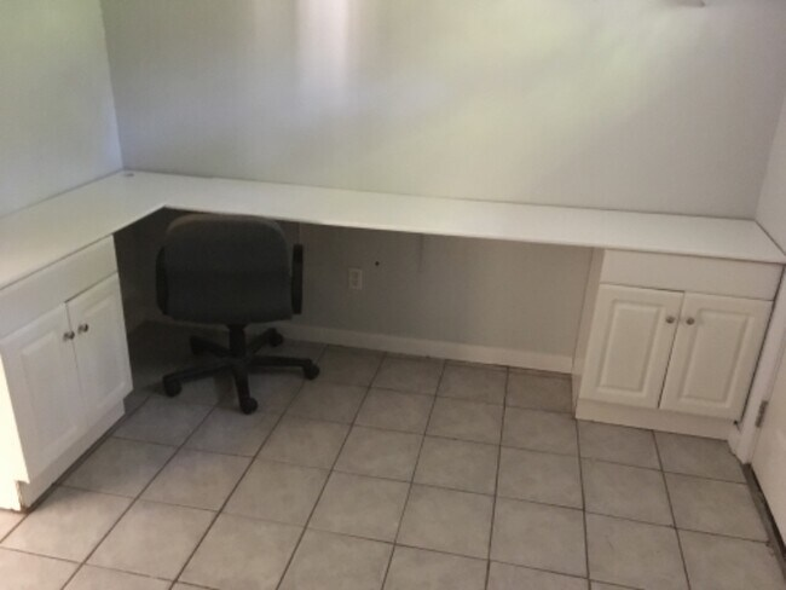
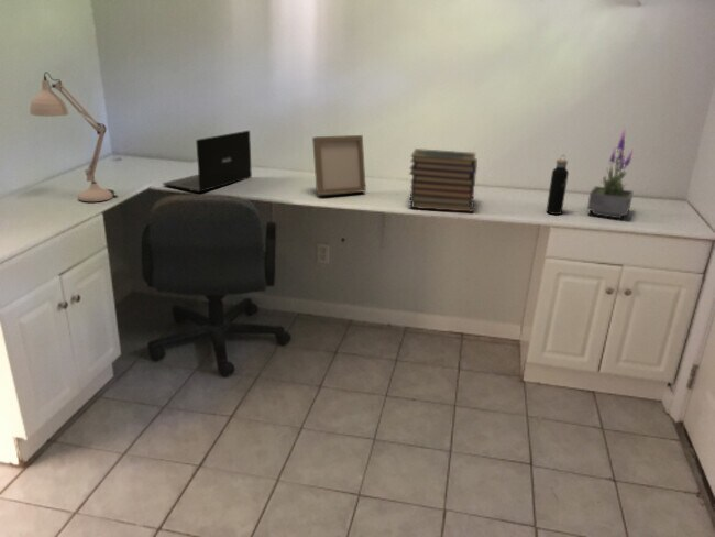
+ potted plant [586,128,635,219]
+ photo frame [311,134,367,196]
+ laptop [162,130,253,194]
+ book stack [408,147,479,213]
+ water bottle [546,155,570,216]
+ desk lamp [29,70,119,202]
